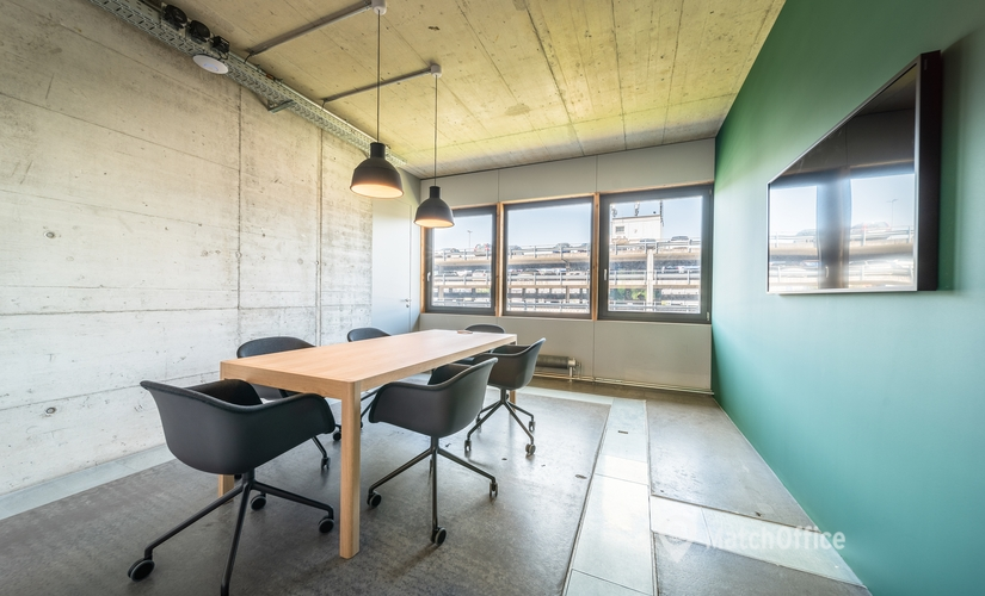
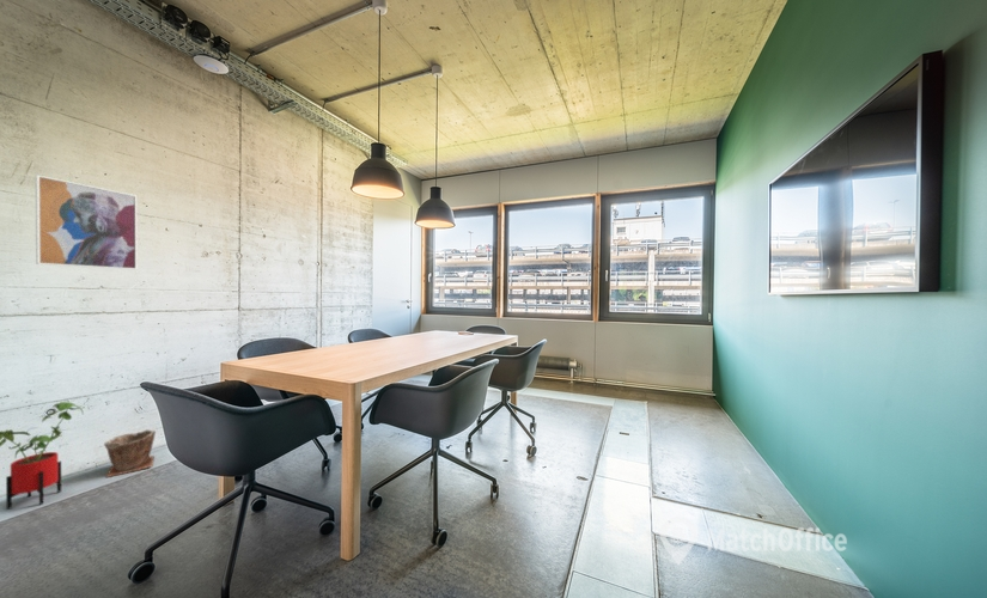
+ plant pot [103,428,157,478]
+ house plant [0,401,84,511]
+ wall art [35,173,139,270]
